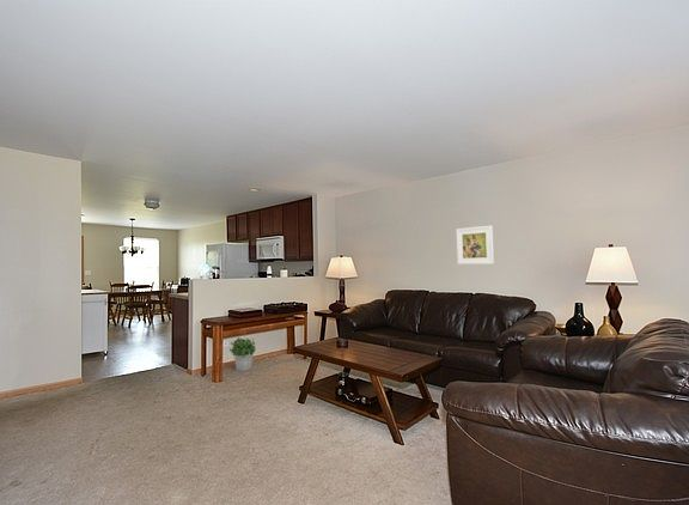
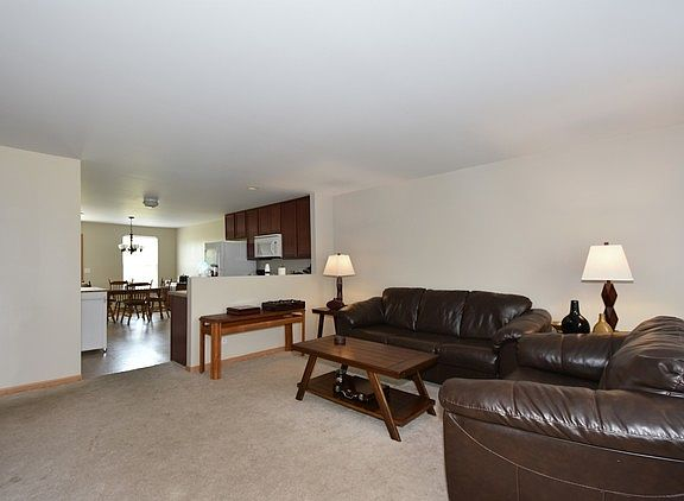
- potted plant [228,336,257,372]
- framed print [456,225,495,266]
